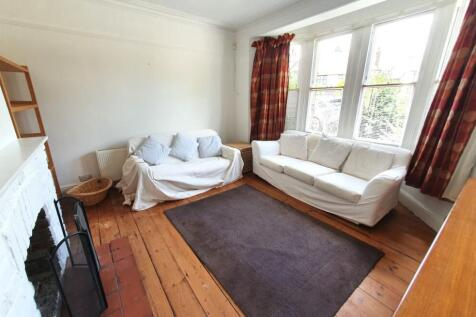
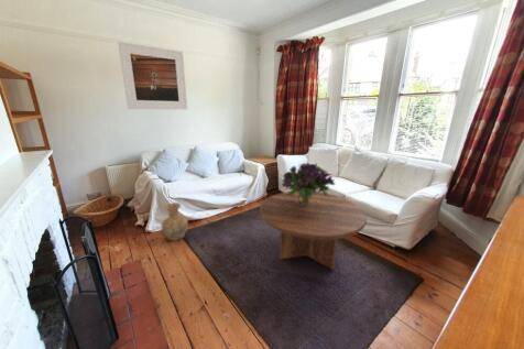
+ vase [160,201,189,242]
+ bouquet [280,161,337,204]
+ coffee table [259,192,368,271]
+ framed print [117,41,188,110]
